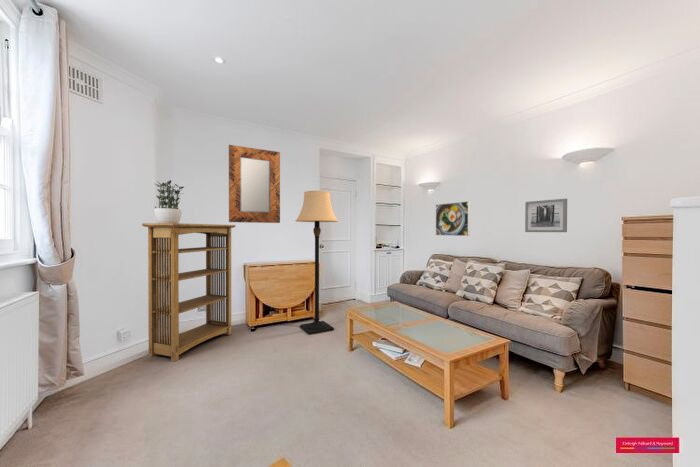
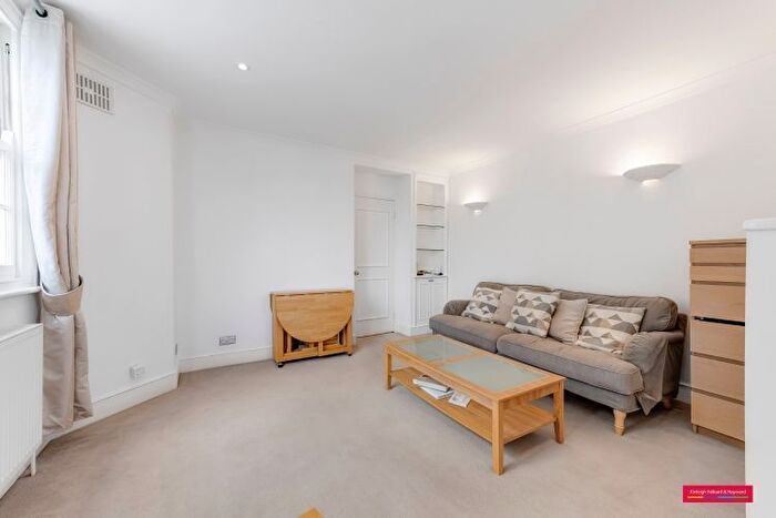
- potted plant [153,179,185,223]
- bookshelf [141,222,237,363]
- lamp [294,190,339,336]
- wall art [524,198,568,233]
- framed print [435,200,471,237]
- home mirror [228,144,281,224]
